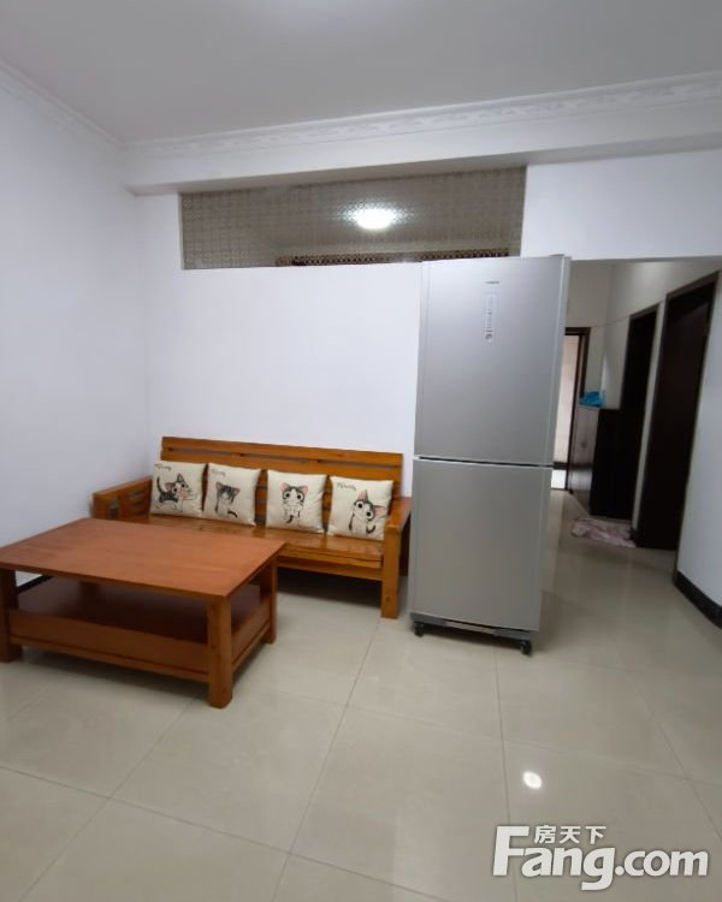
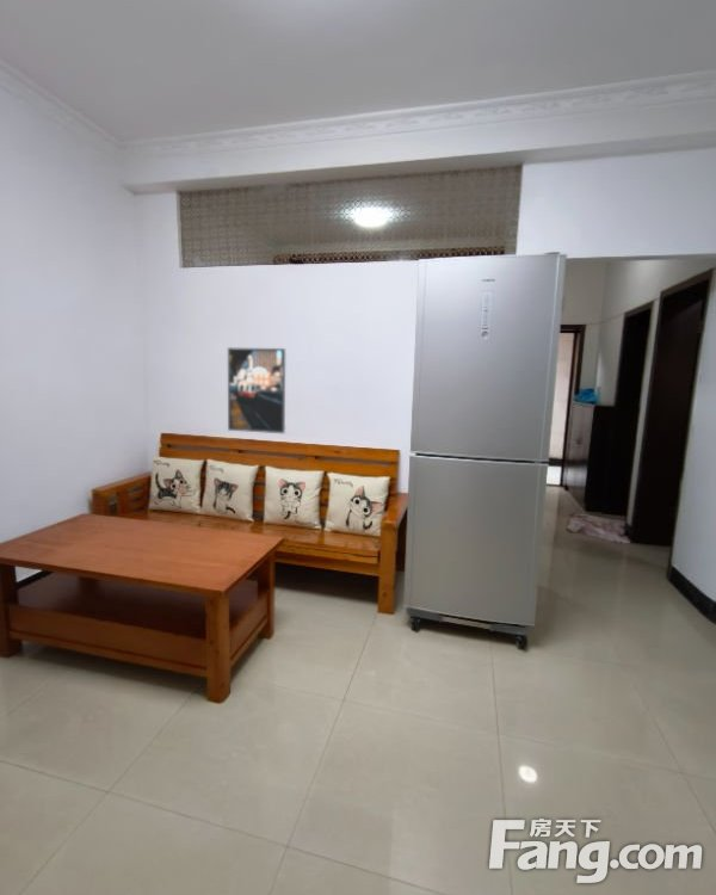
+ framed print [227,346,286,434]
